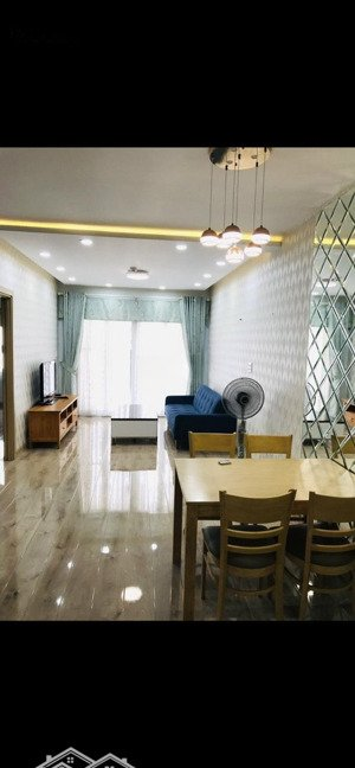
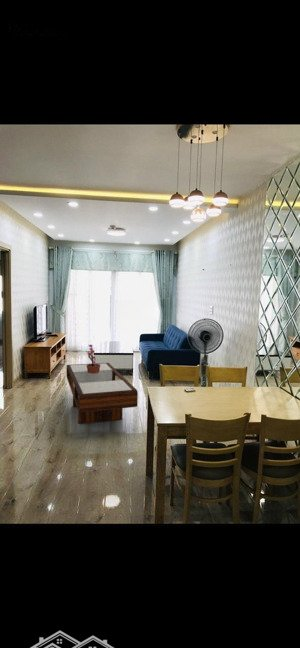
+ coffee table [66,362,139,425]
+ potted plant [86,344,104,374]
